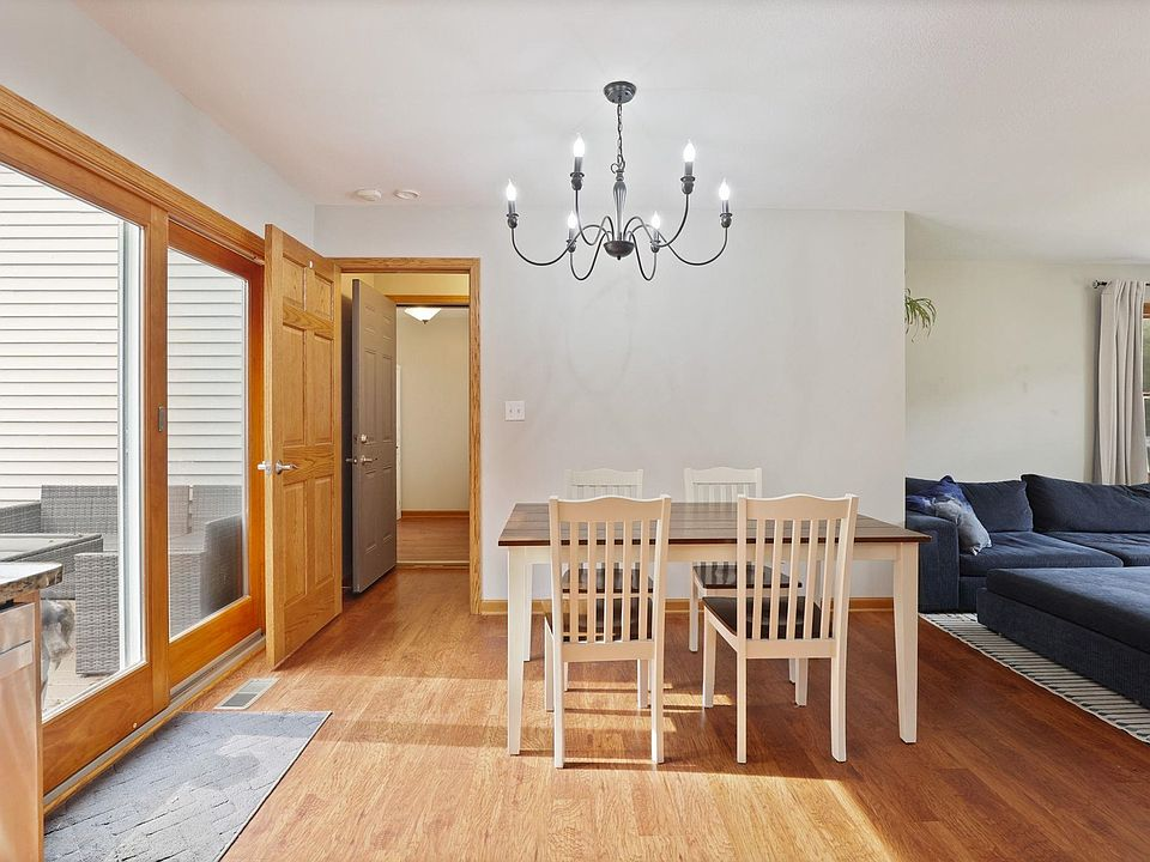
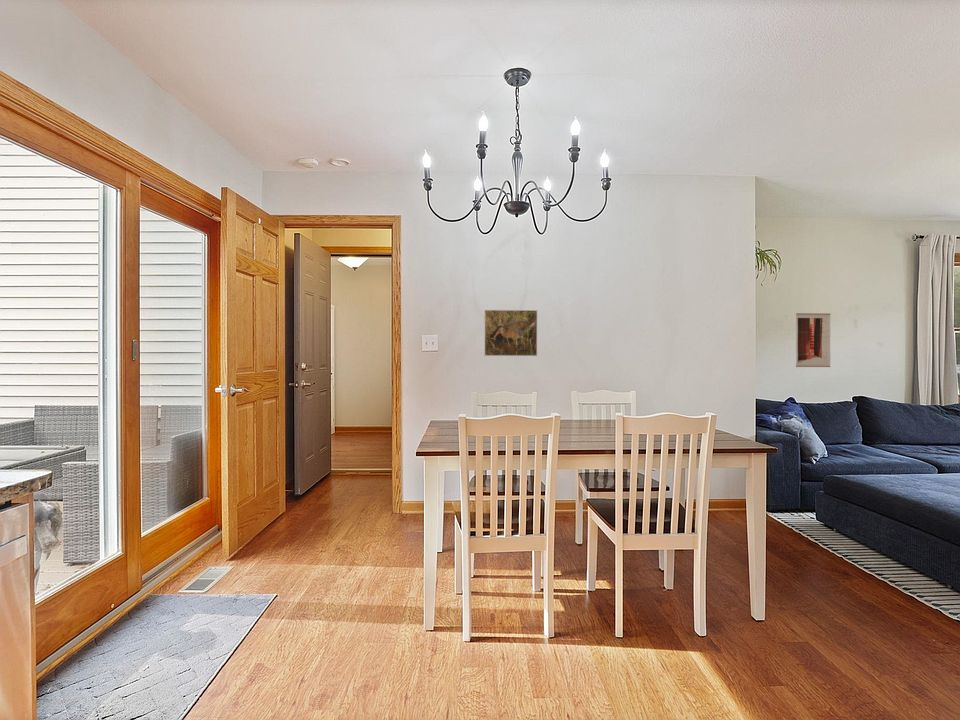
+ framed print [483,309,538,357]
+ wall art [795,312,832,368]
